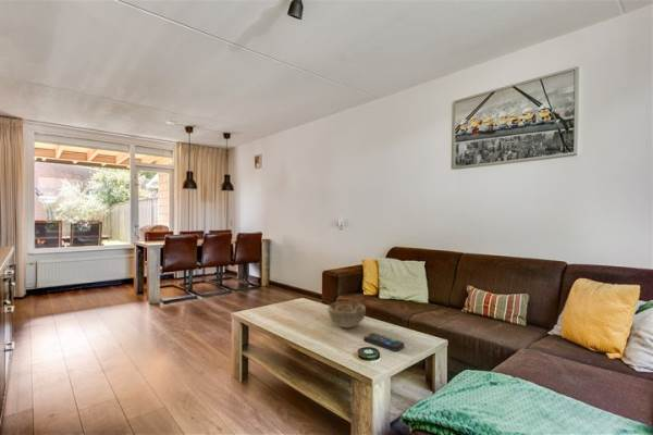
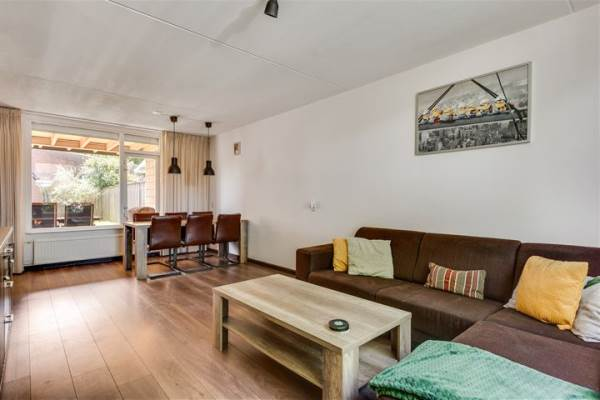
- decorative bowl [326,300,367,328]
- remote control [362,332,405,352]
